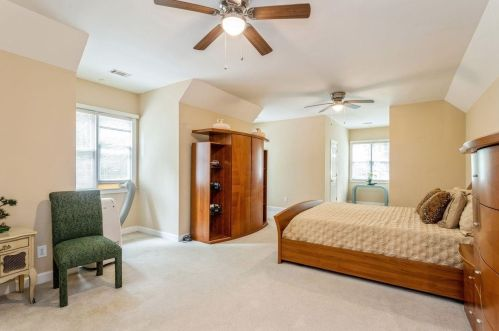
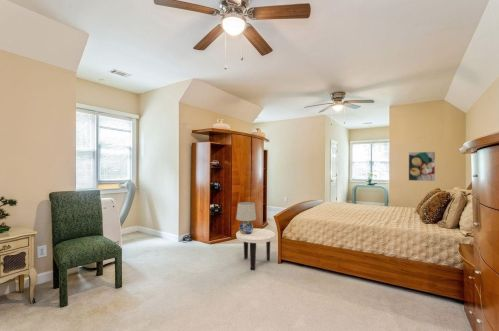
+ table lamp [235,201,257,234]
+ side table [235,227,276,271]
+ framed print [408,151,436,182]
